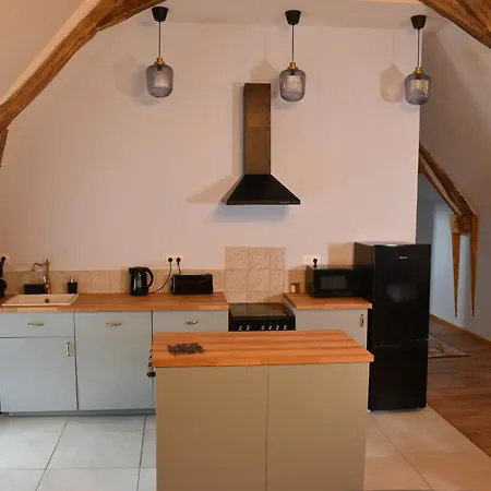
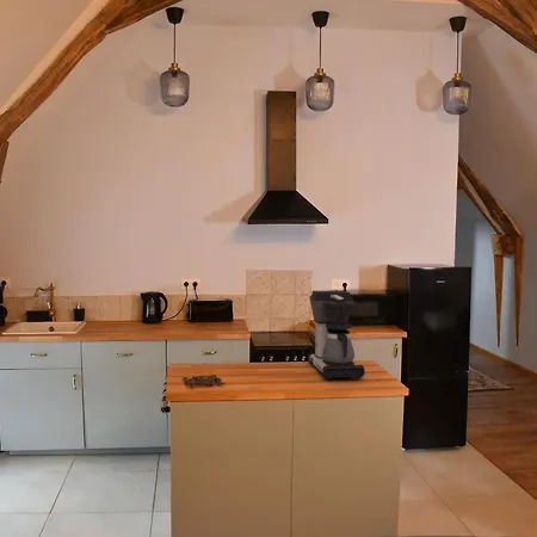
+ coffee maker [307,290,366,381]
